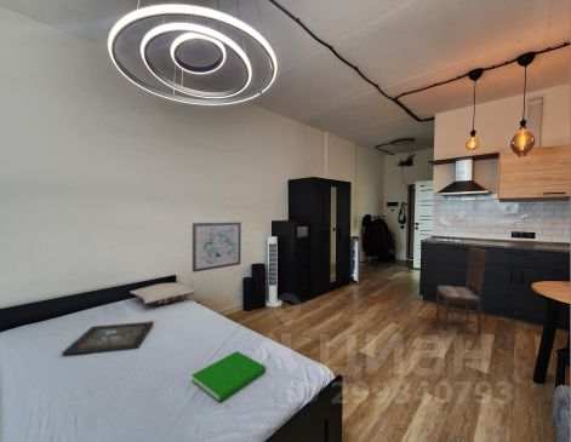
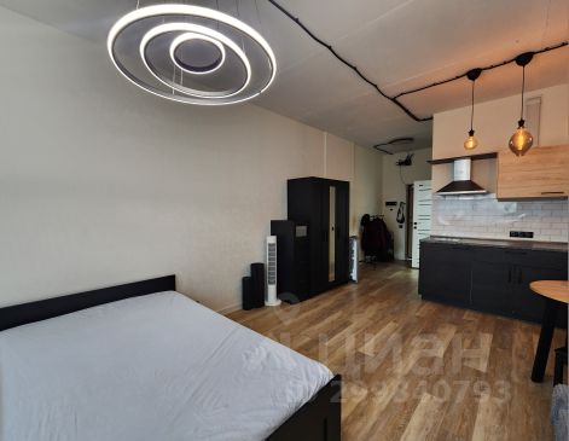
- tray [61,321,155,356]
- book [190,350,267,403]
- wall art [192,222,242,274]
- dining chair [435,246,490,335]
- pillow [129,281,198,305]
